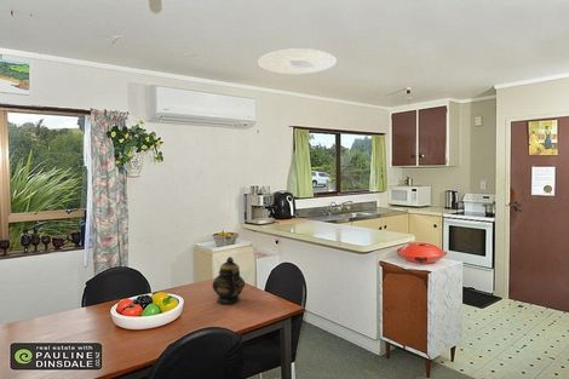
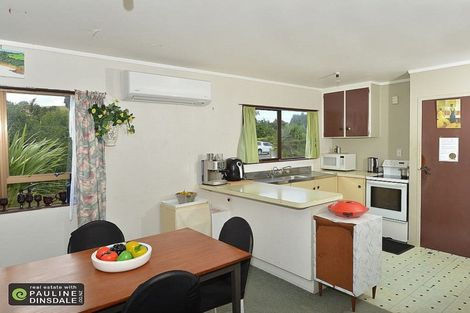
- ceiling light [257,47,338,75]
- teapot [211,255,246,305]
